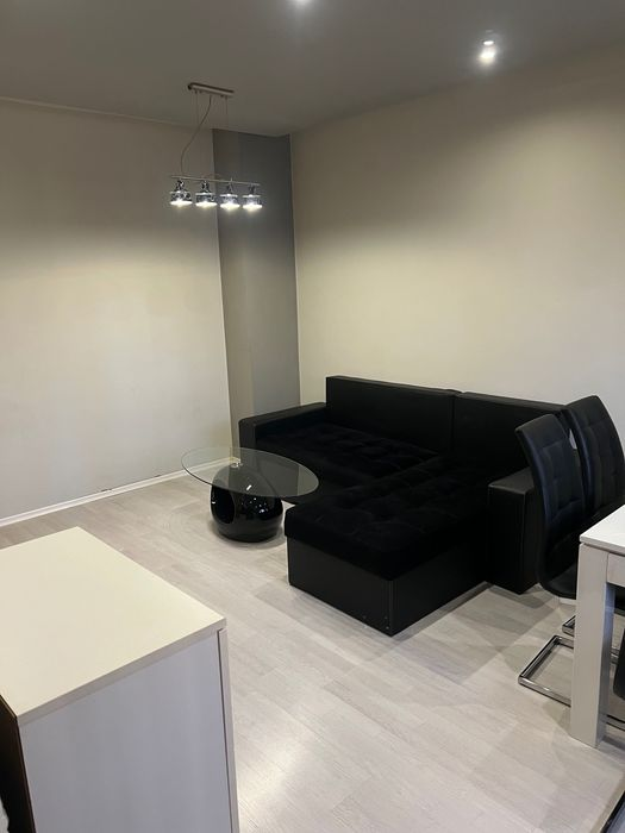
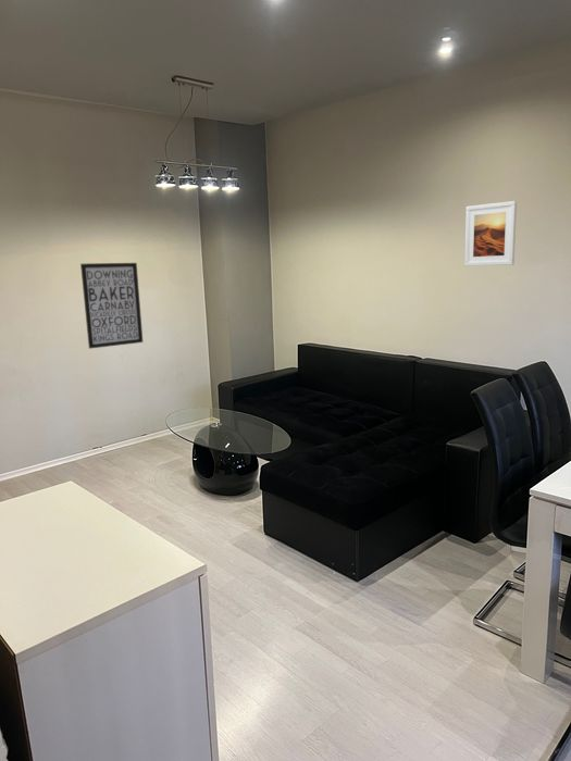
+ wall art [79,262,144,350]
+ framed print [463,200,518,267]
